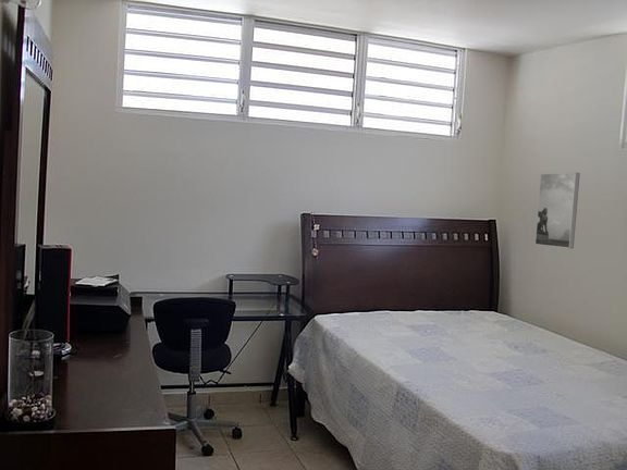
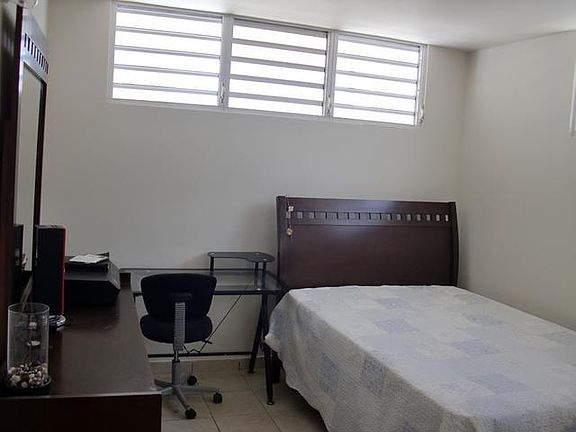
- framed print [534,172,581,249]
